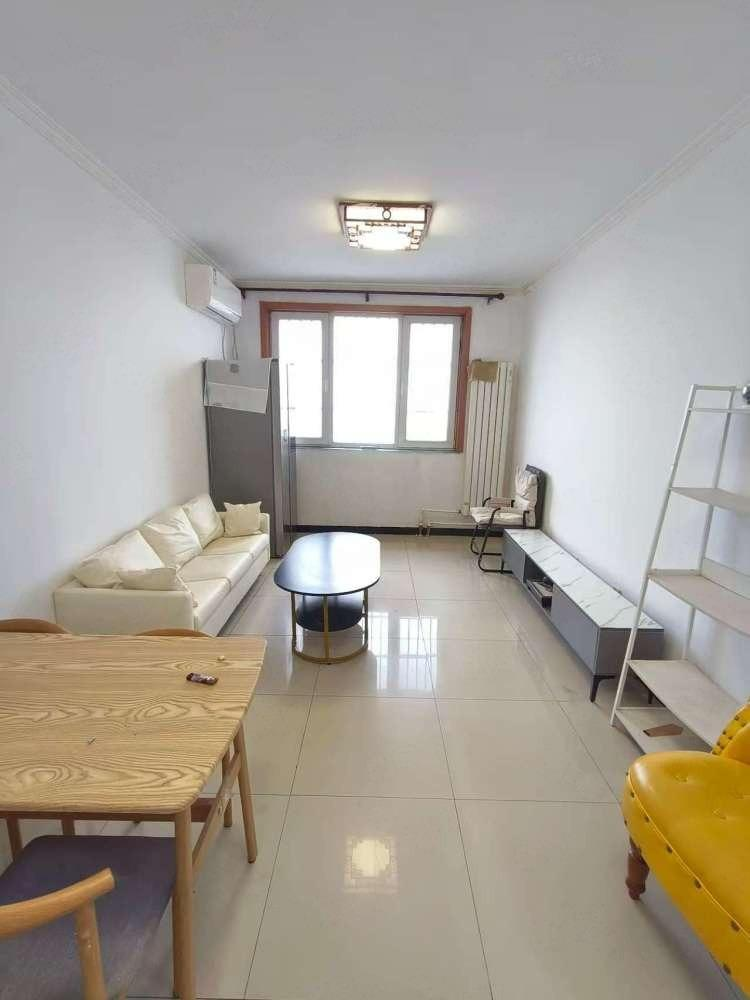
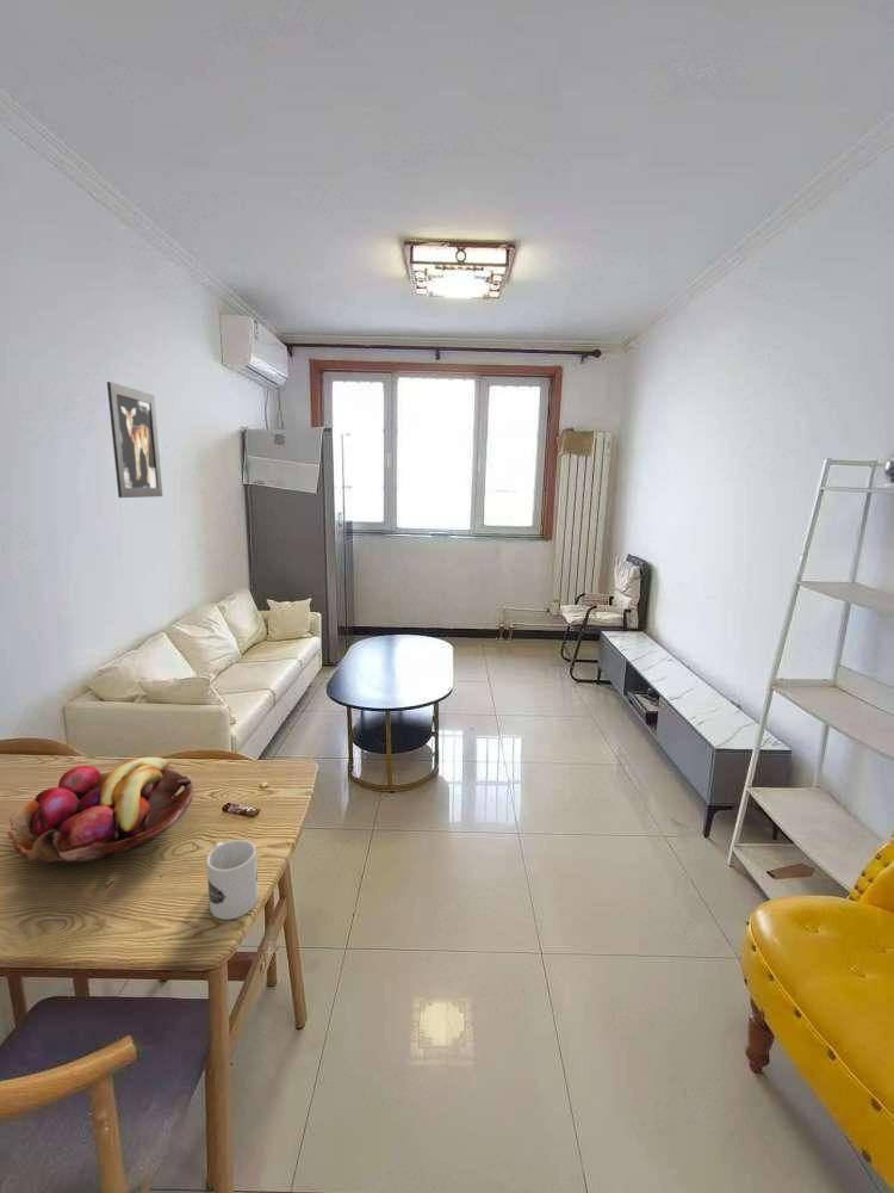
+ wall art [106,381,163,499]
+ fruit basket [6,756,194,864]
+ mug [205,839,260,921]
